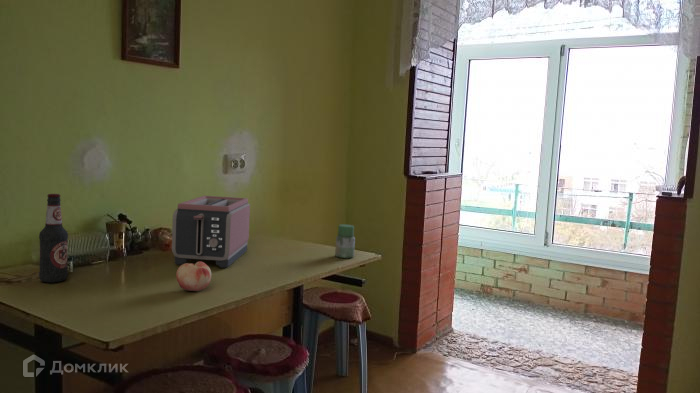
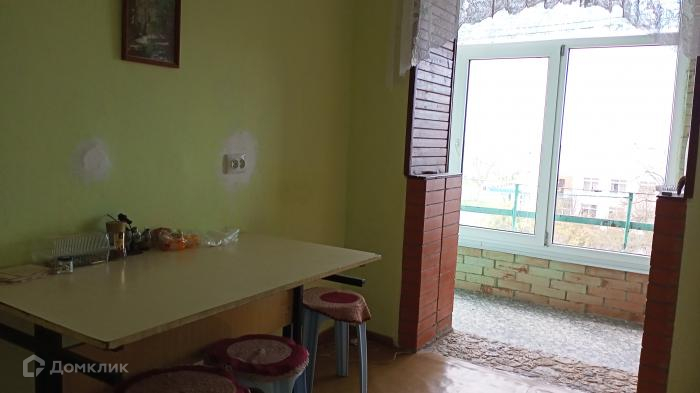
- bottle [38,193,69,284]
- toaster [171,195,251,269]
- jar [334,224,356,259]
- fruit [175,260,212,292]
